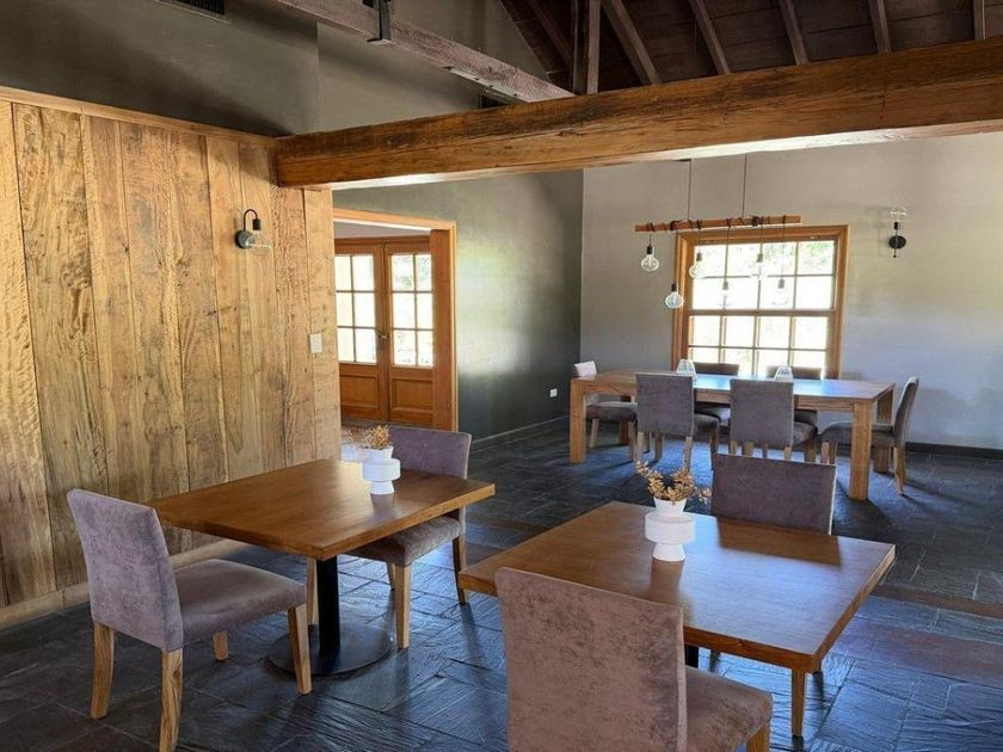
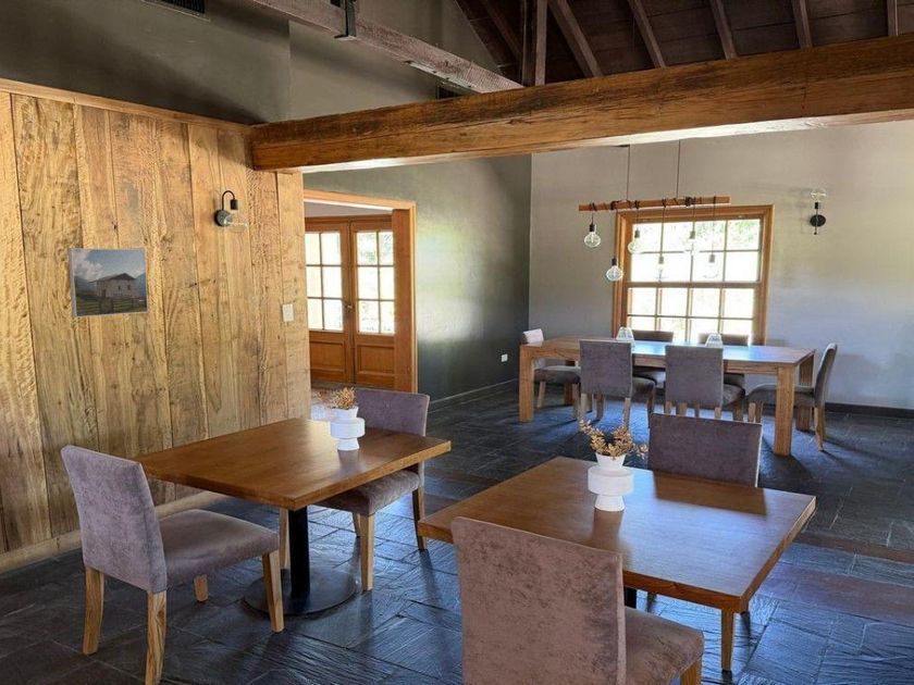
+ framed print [66,247,149,319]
